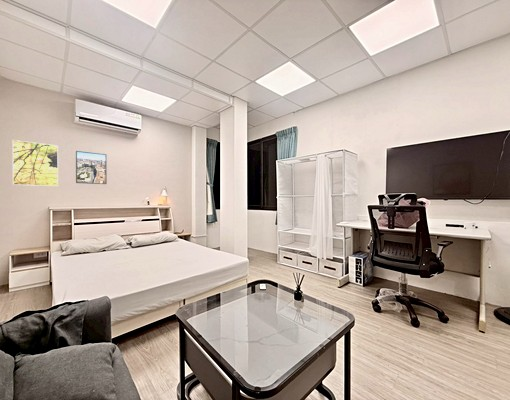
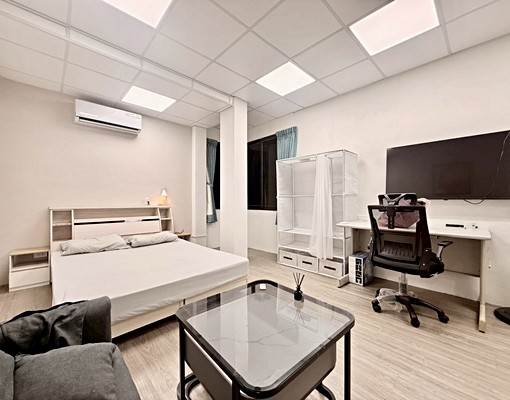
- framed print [12,139,59,187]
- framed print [75,150,108,185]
